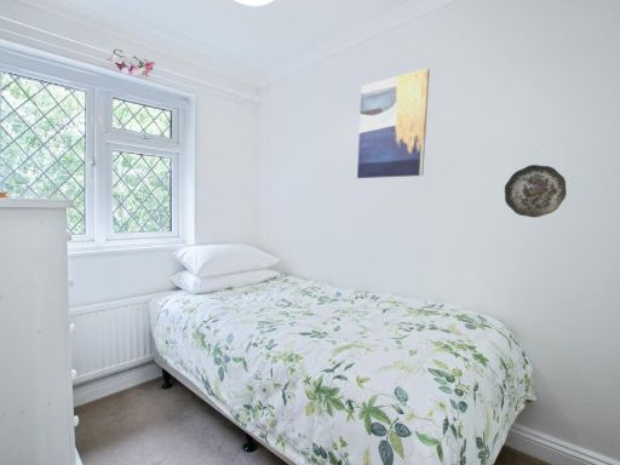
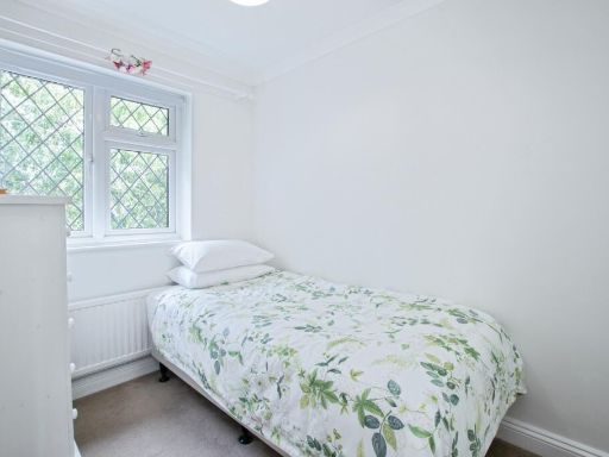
- decorative plate [504,163,568,219]
- wall art [356,67,431,179]
